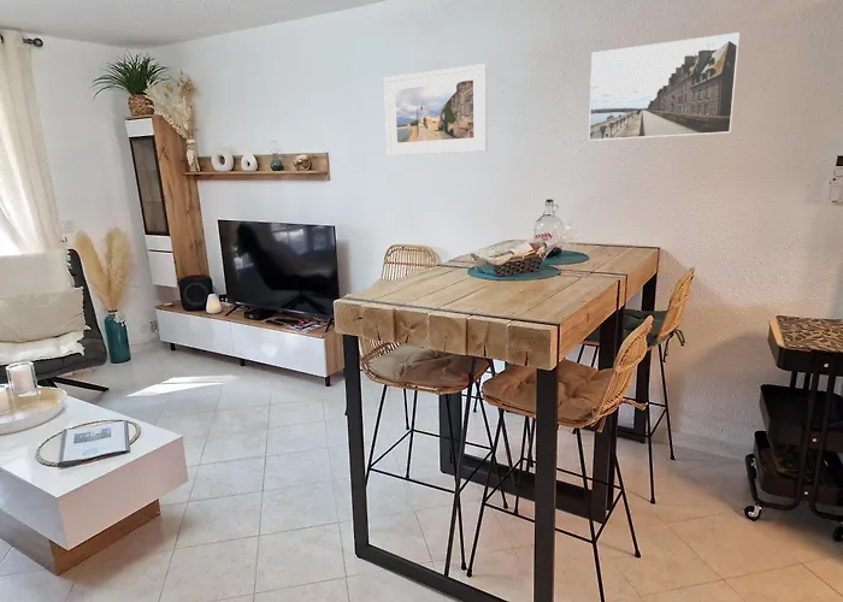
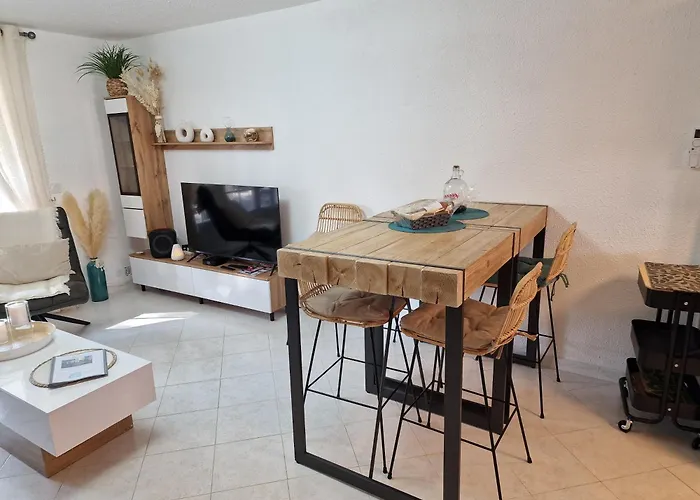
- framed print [588,31,741,142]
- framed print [383,63,489,157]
